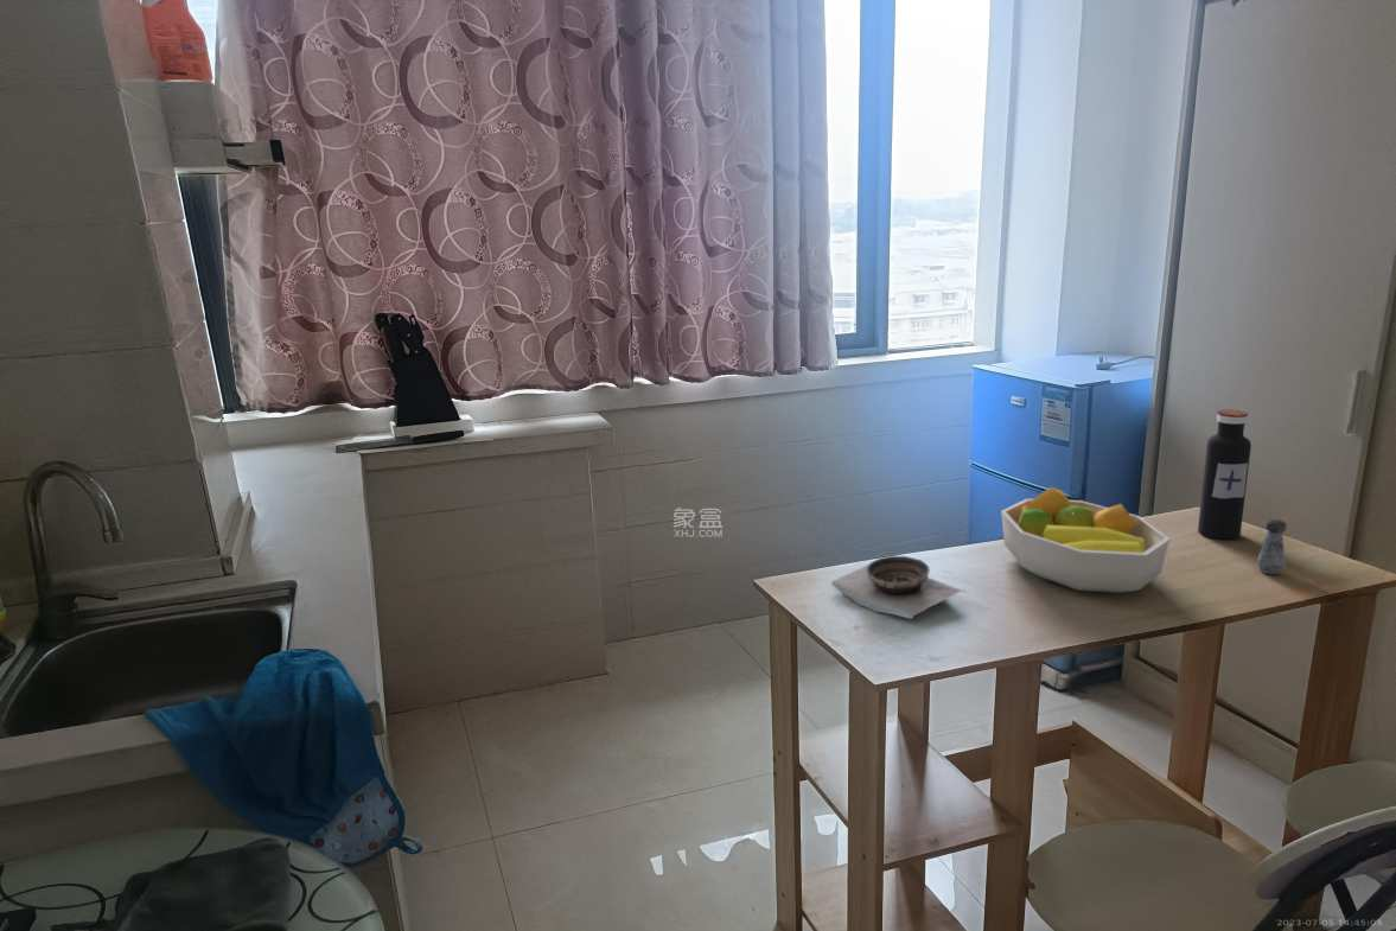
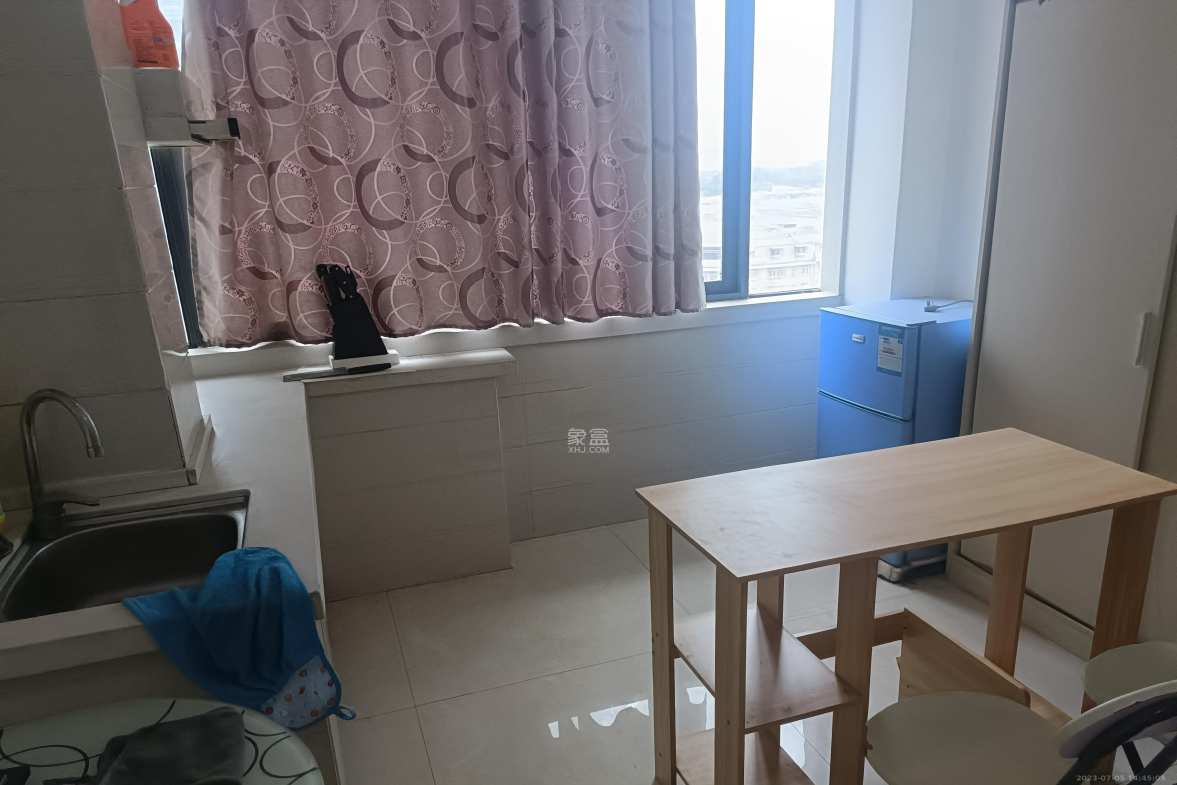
- salt shaker [1256,518,1288,575]
- bowl [830,555,965,620]
- water bottle [1197,409,1252,541]
- fruit bowl [1000,486,1171,594]
